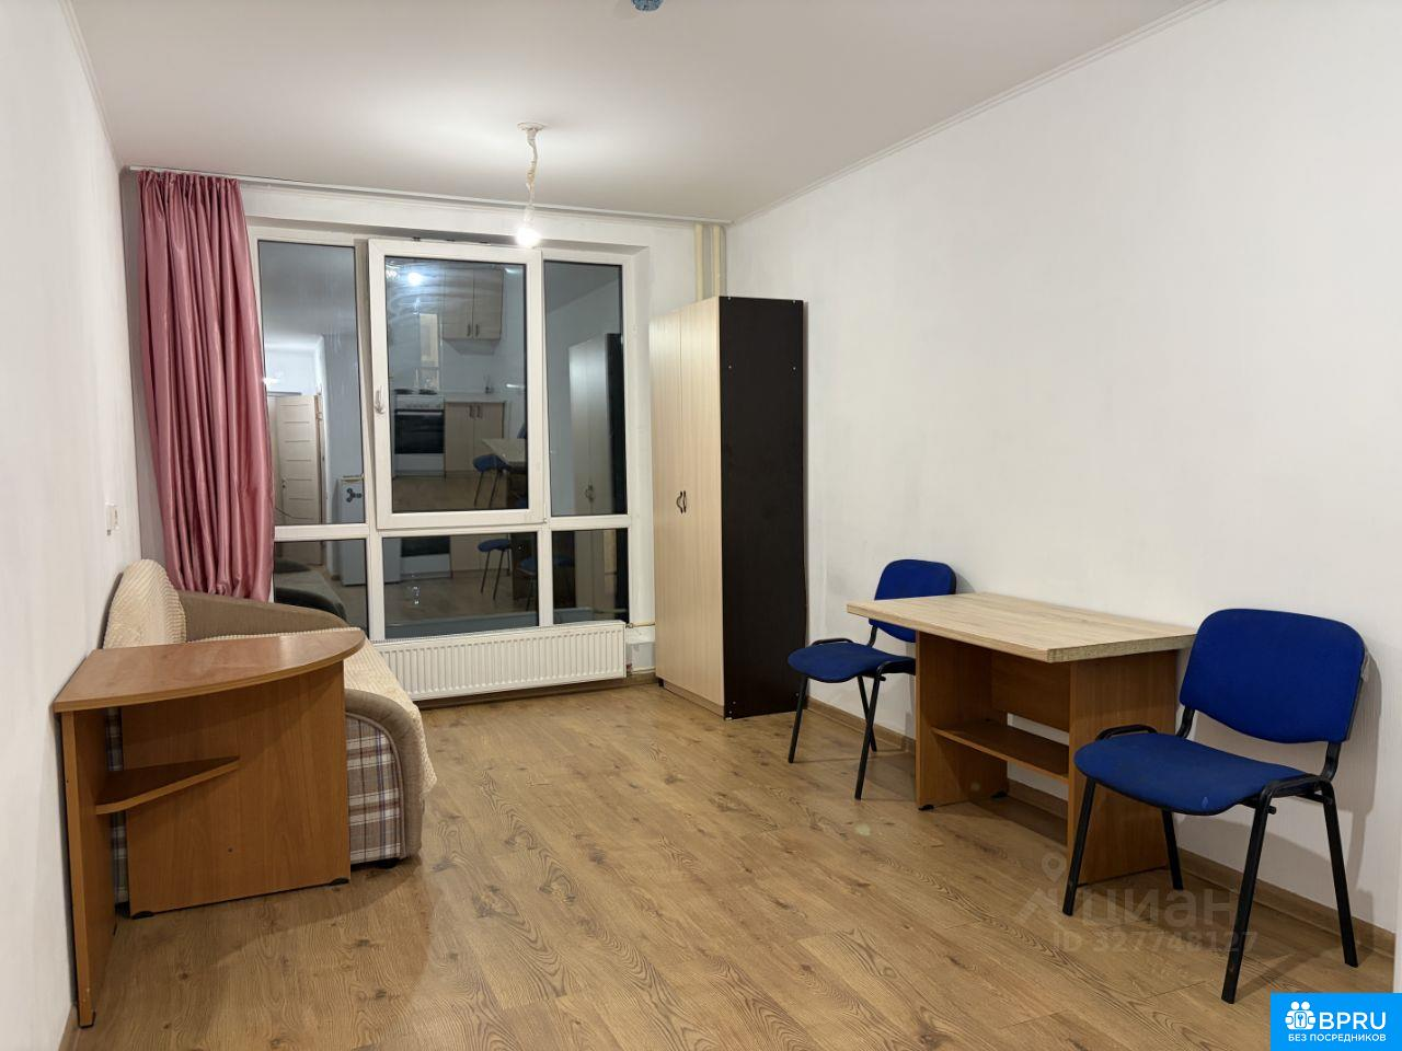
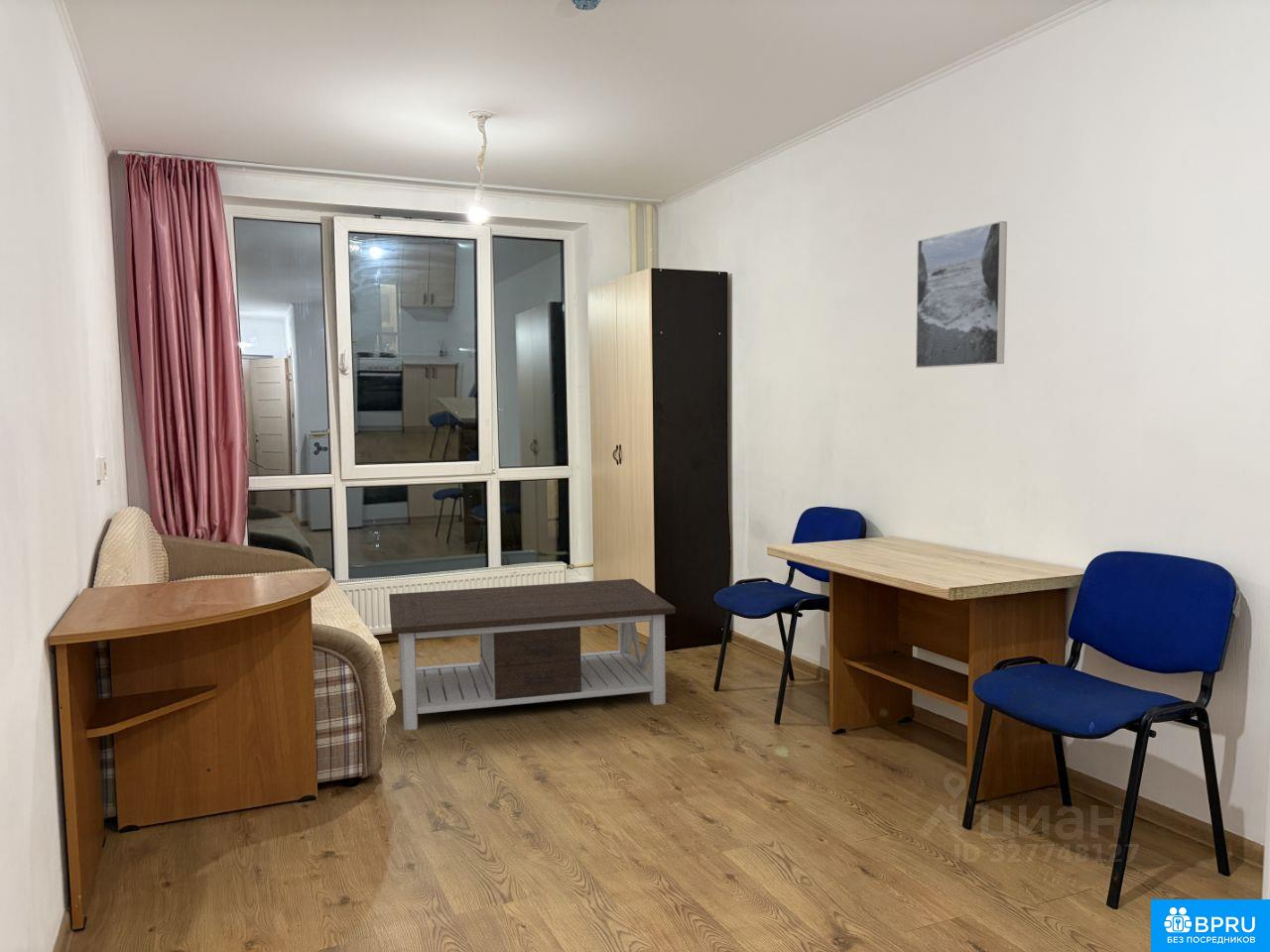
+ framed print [915,220,1008,369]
+ coffee table [388,578,677,732]
